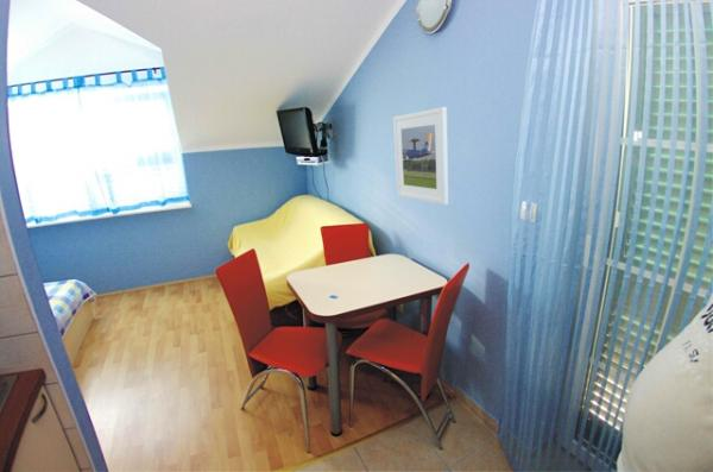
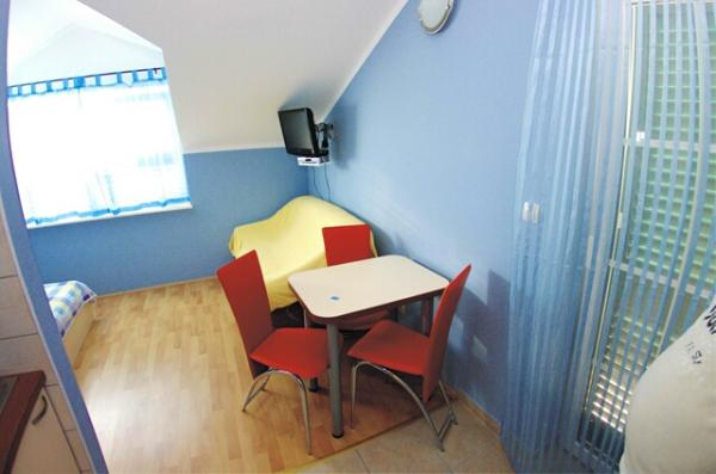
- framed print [392,106,449,206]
